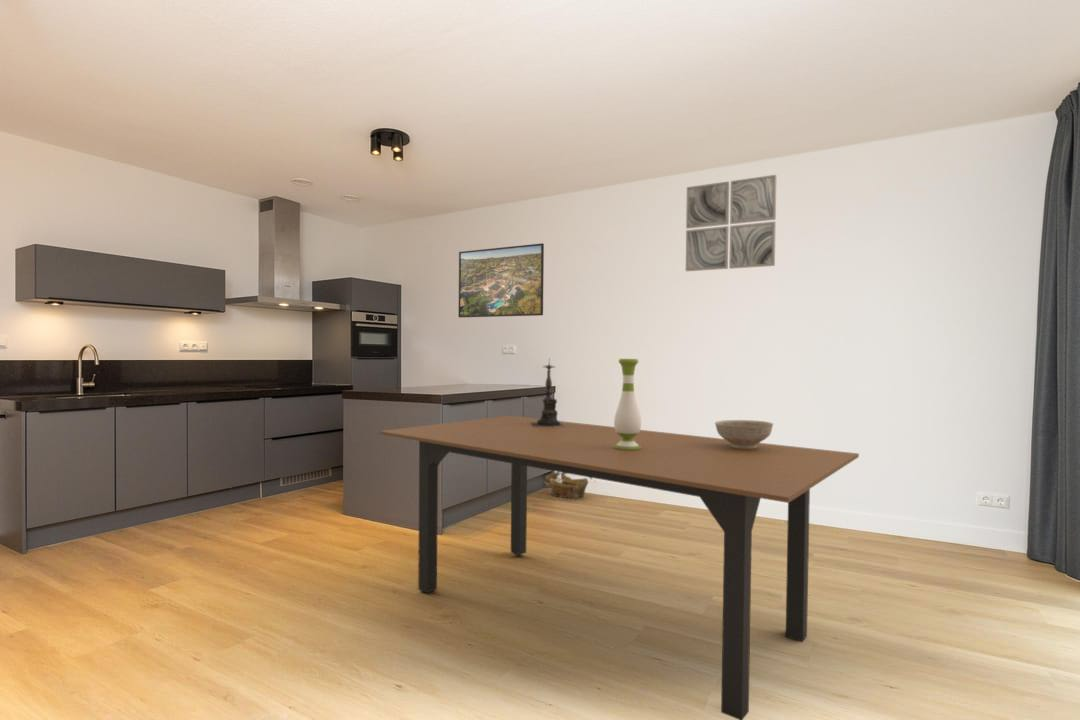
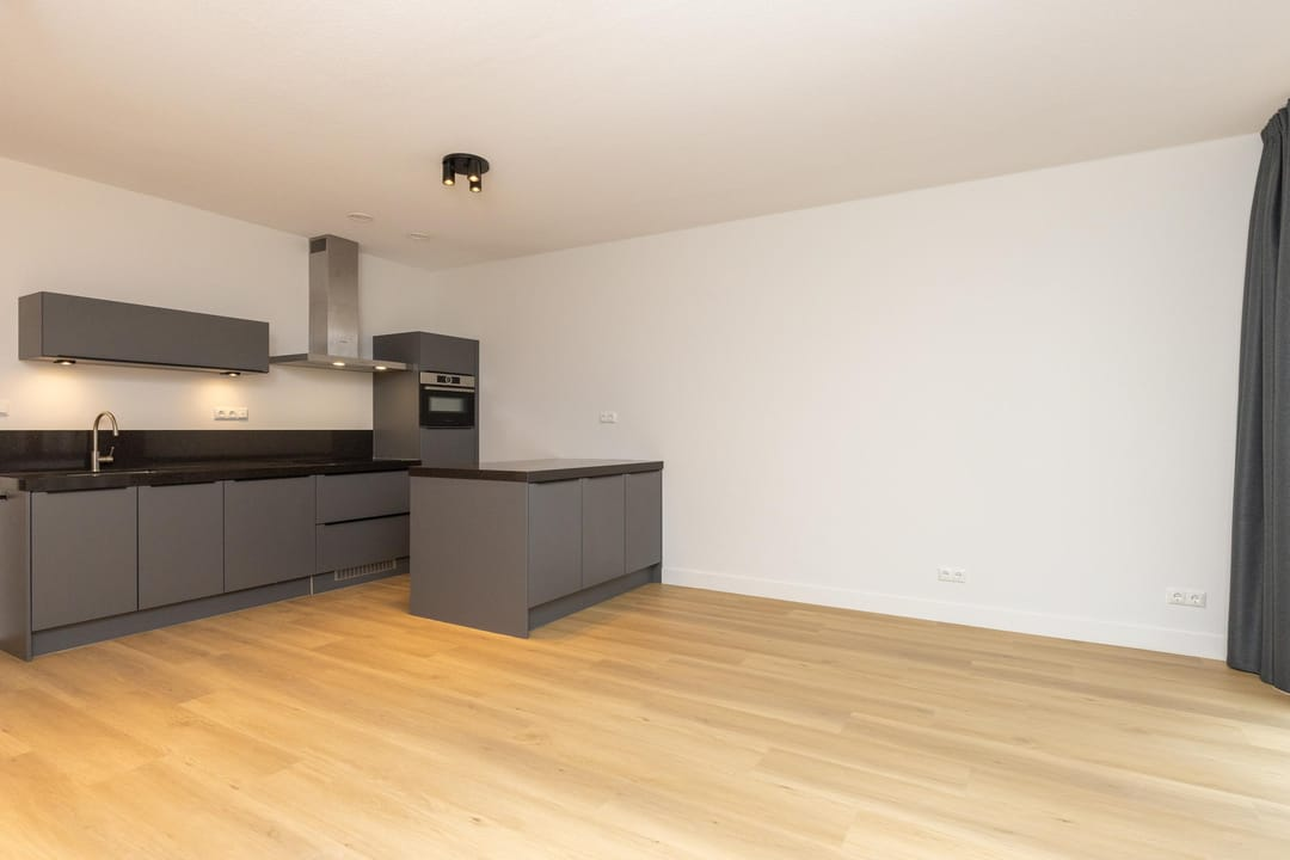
- wall art [685,174,777,272]
- dining table [378,415,860,720]
- cardboard box [542,471,596,501]
- candle holder [530,359,565,427]
- decorative bowl [714,419,774,449]
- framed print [458,242,545,318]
- vase [613,358,642,451]
